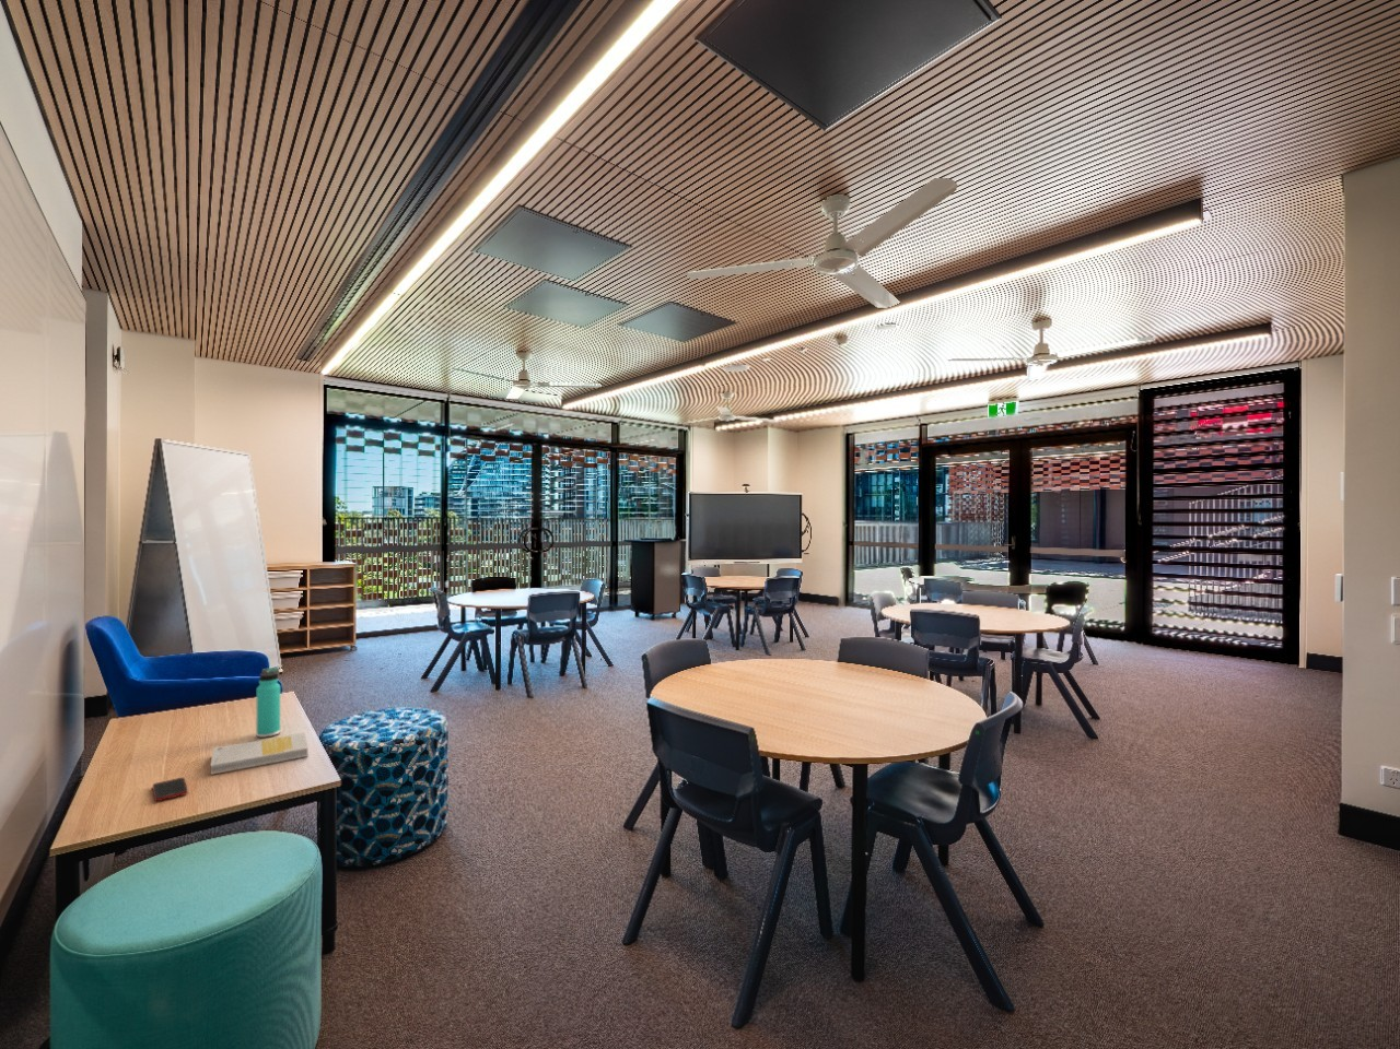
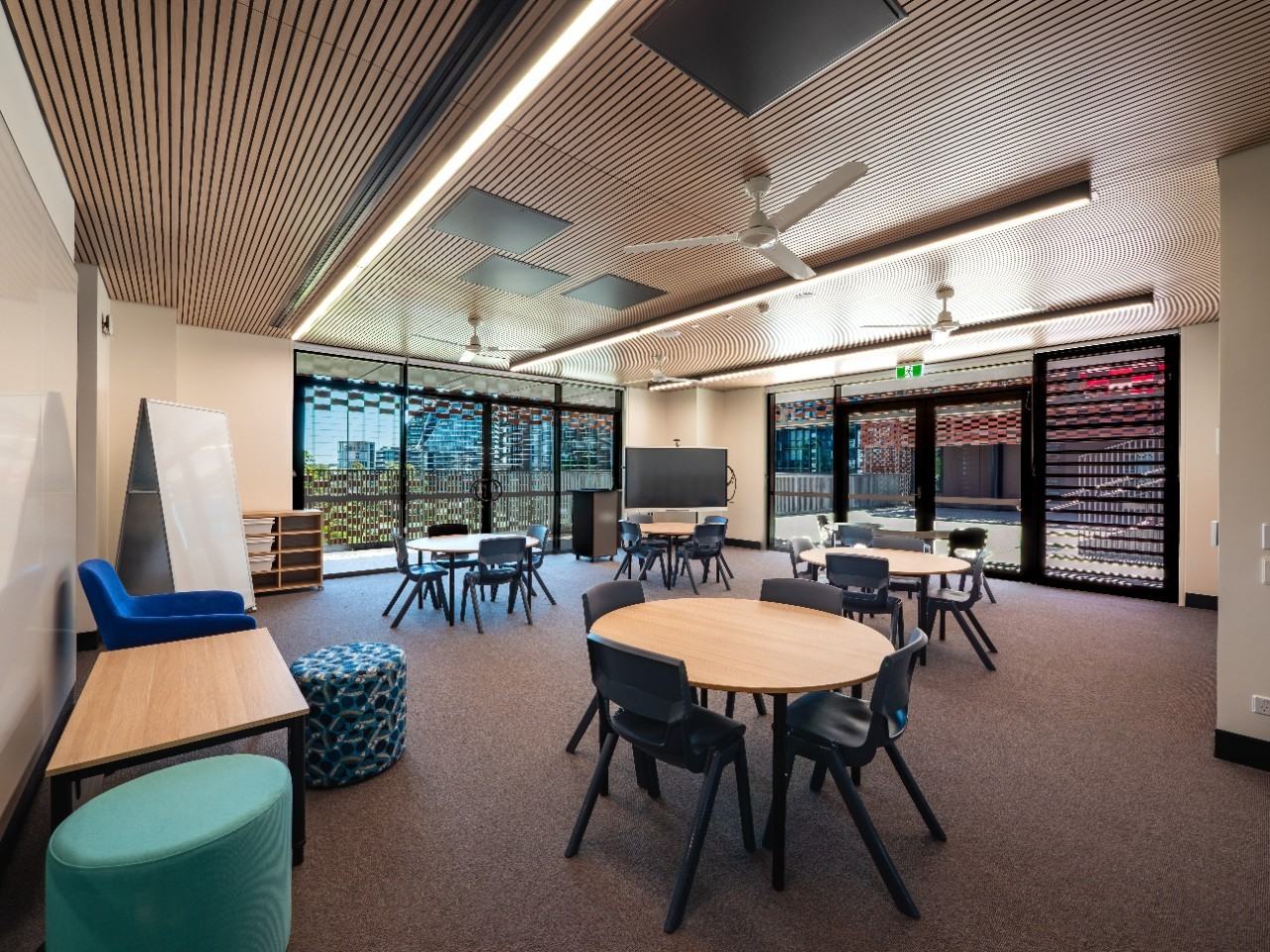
- cell phone [152,777,190,802]
- thermos bottle [256,666,281,738]
- book [211,732,310,776]
